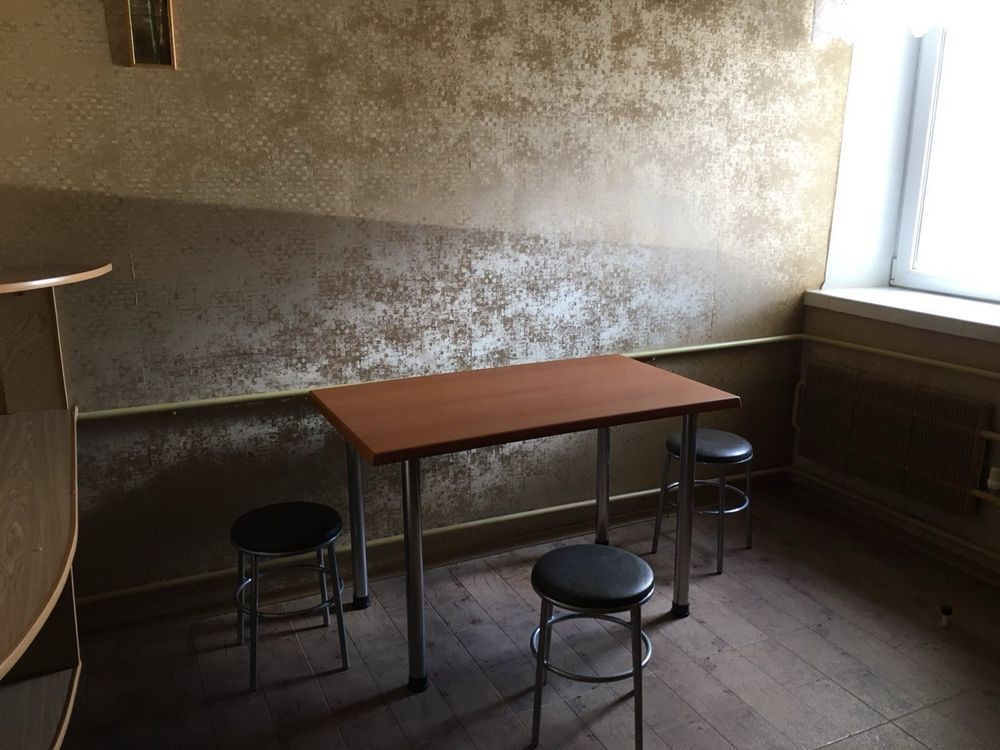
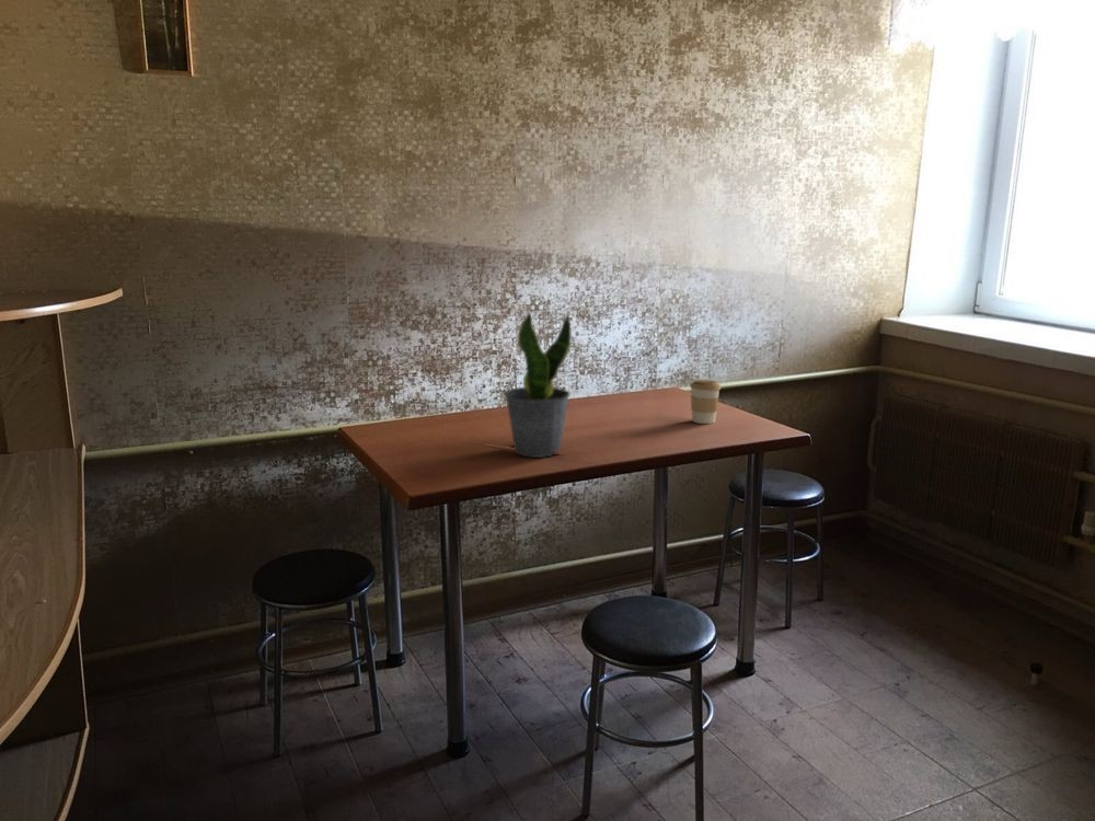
+ coffee cup [689,379,722,425]
+ potted plant [504,311,573,459]
